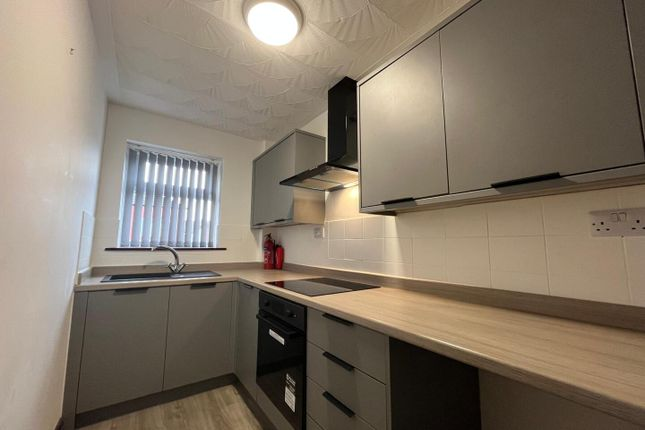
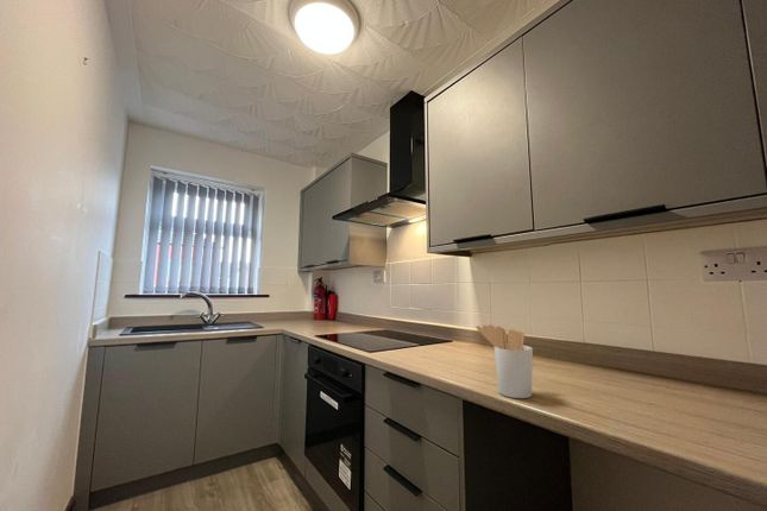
+ utensil holder [474,323,534,399]
